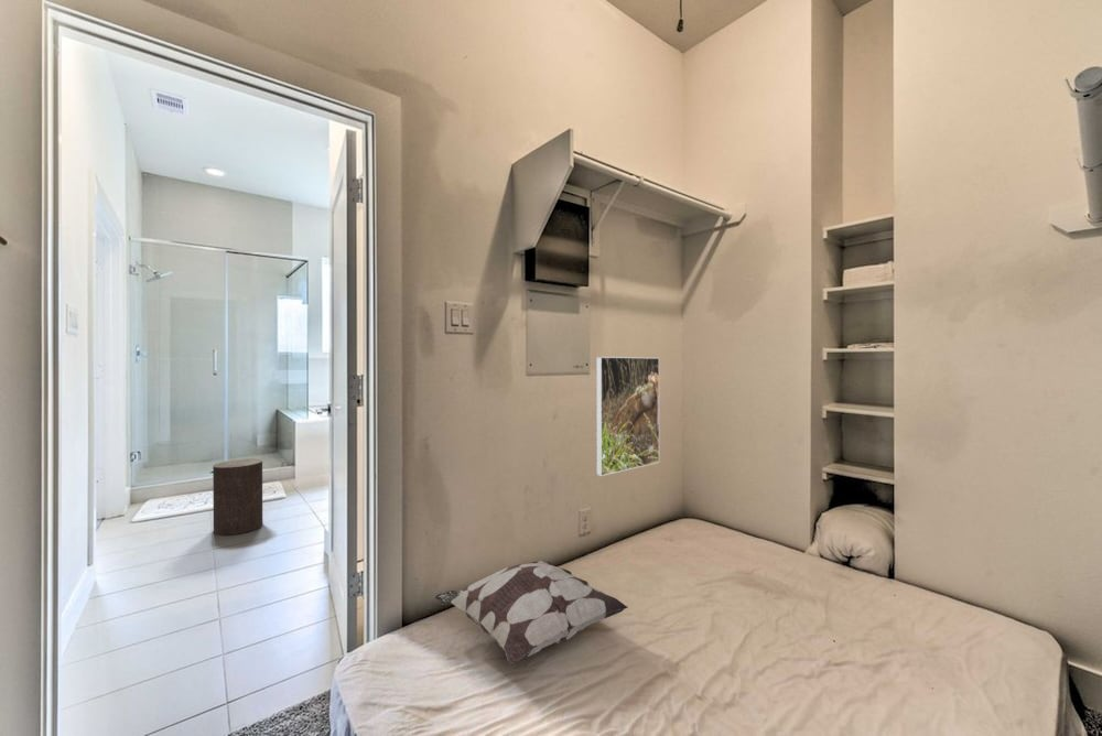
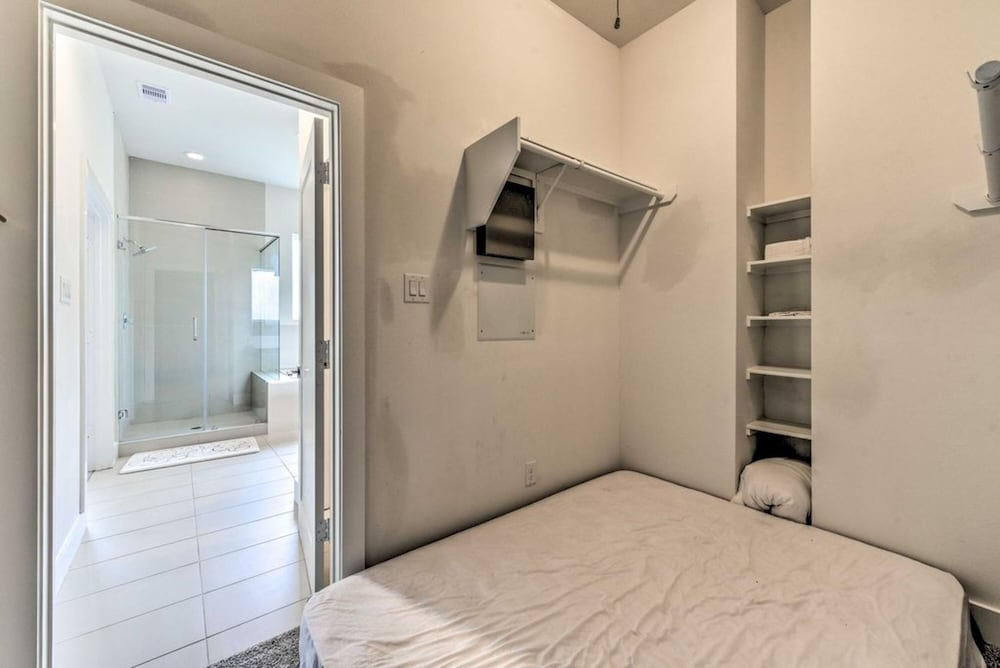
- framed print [595,356,660,477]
- decorative pillow [434,560,629,664]
- stool [212,458,263,537]
